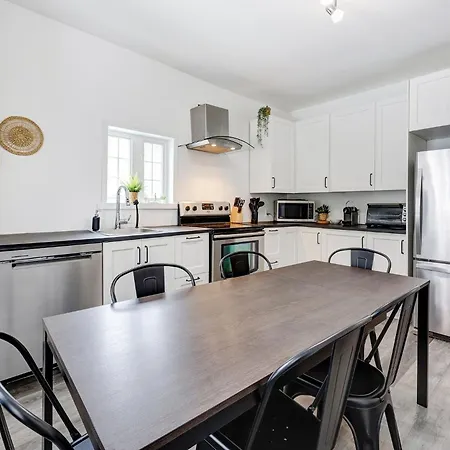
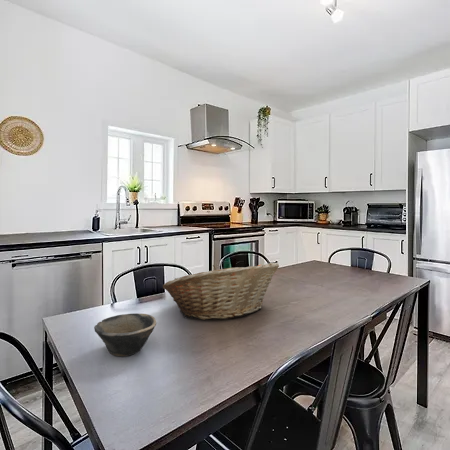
+ fruit basket [162,262,280,320]
+ bowl [93,312,158,357]
